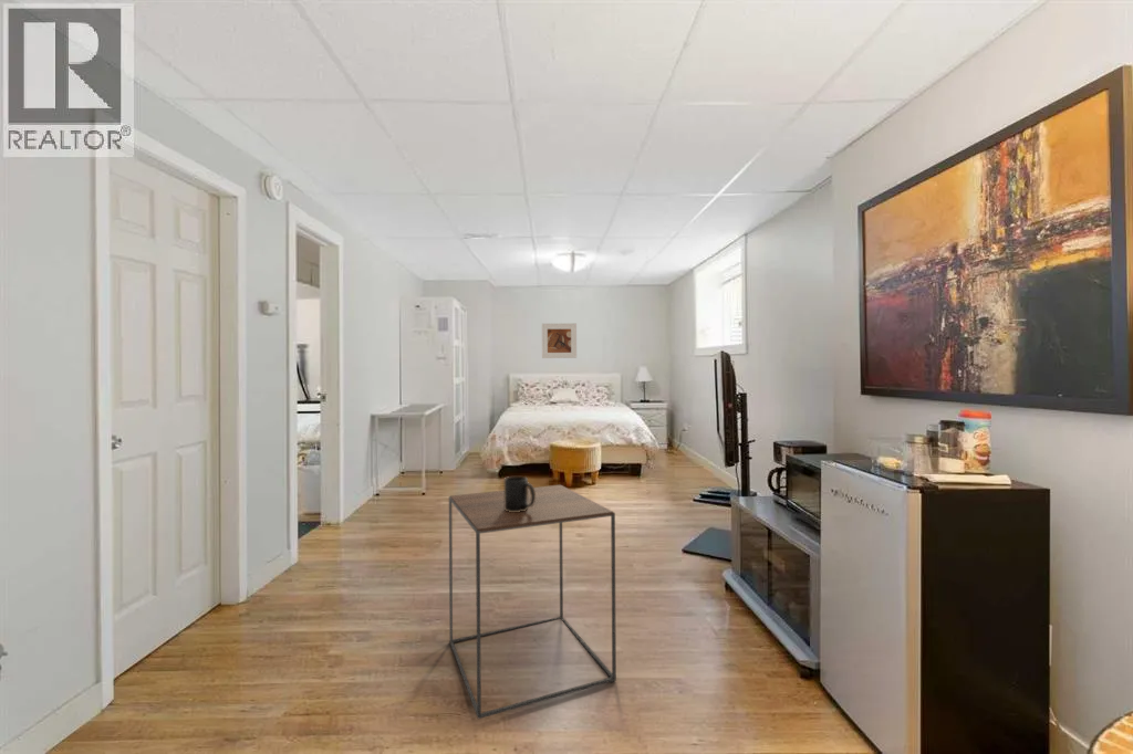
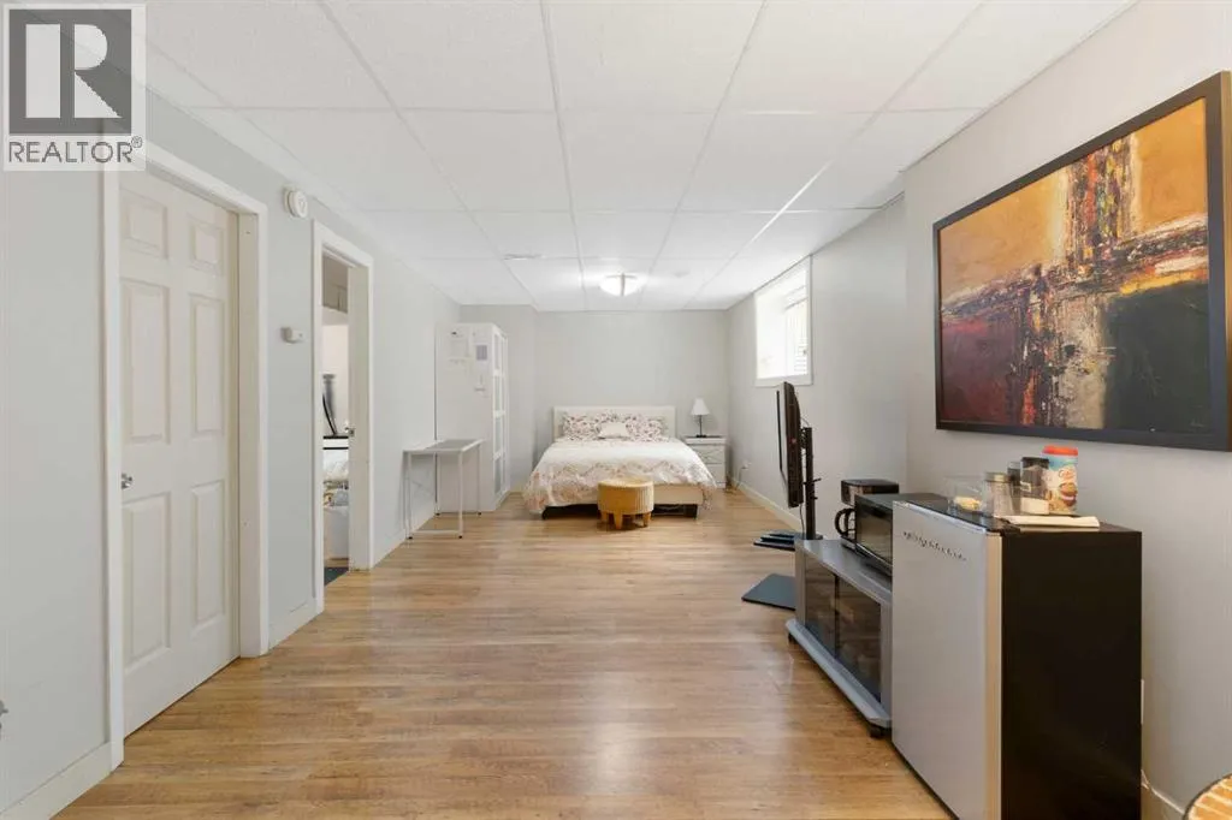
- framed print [541,323,578,359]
- mug [503,475,536,512]
- side table [448,484,617,720]
